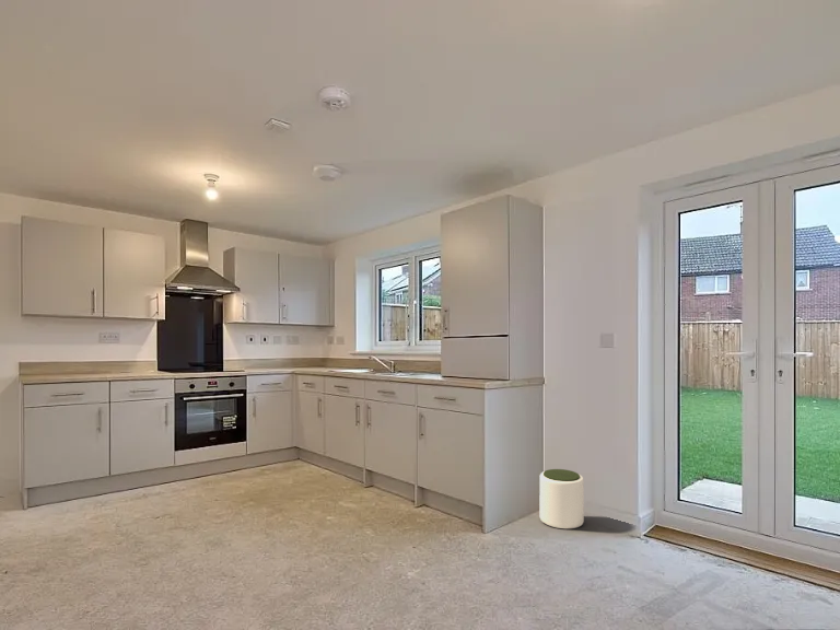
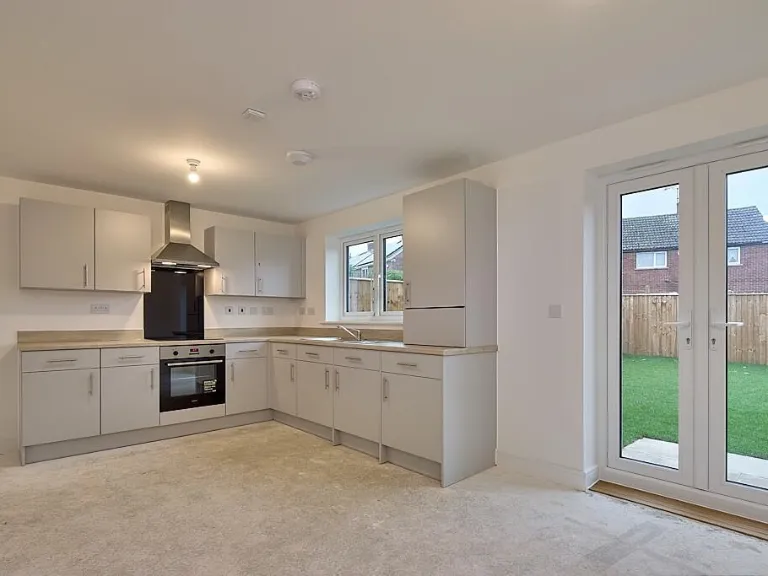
- plant pot [538,468,585,529]
